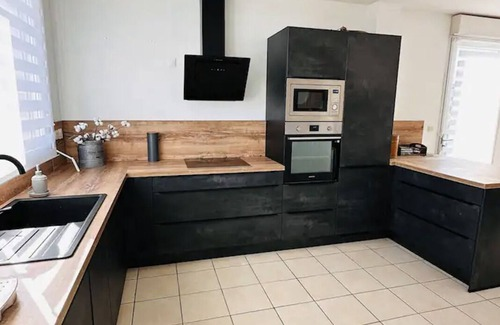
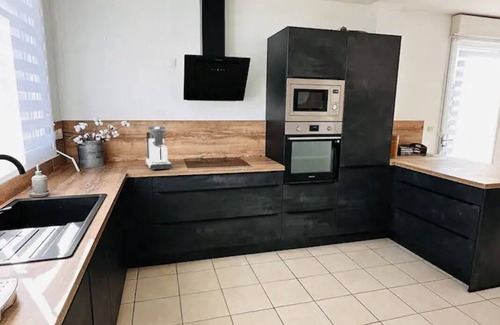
+ coffee maker [144,125,173,171]
